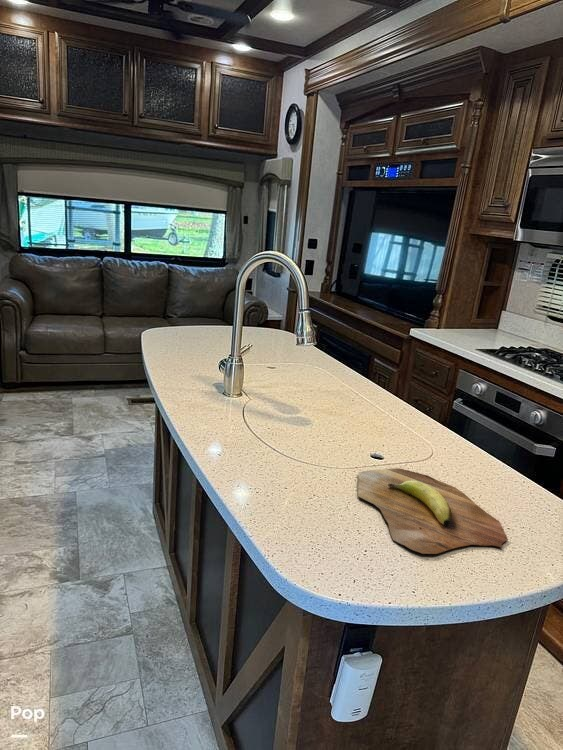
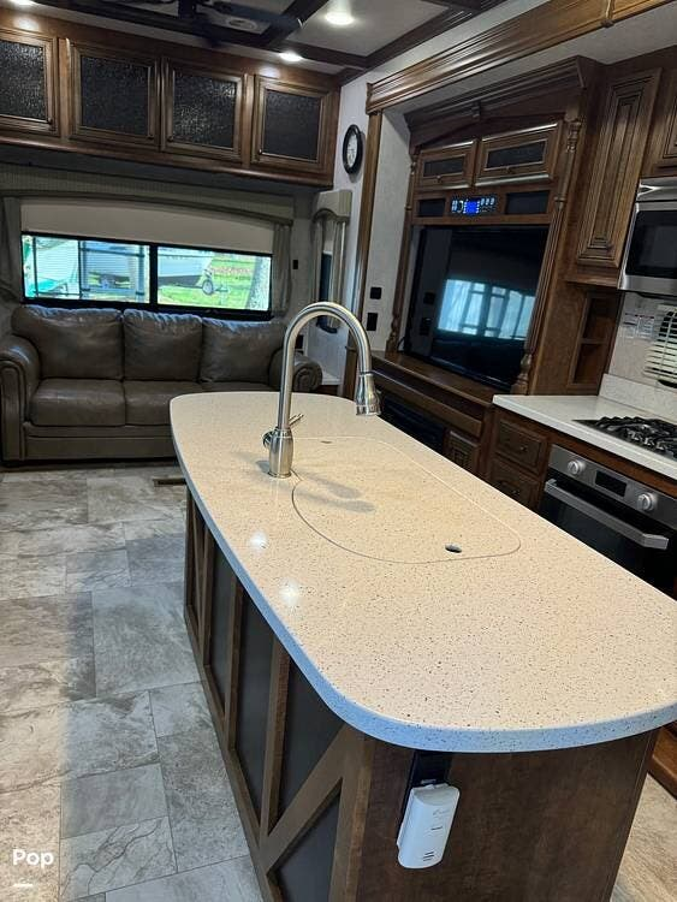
- cutting board [357,467,508,555]
